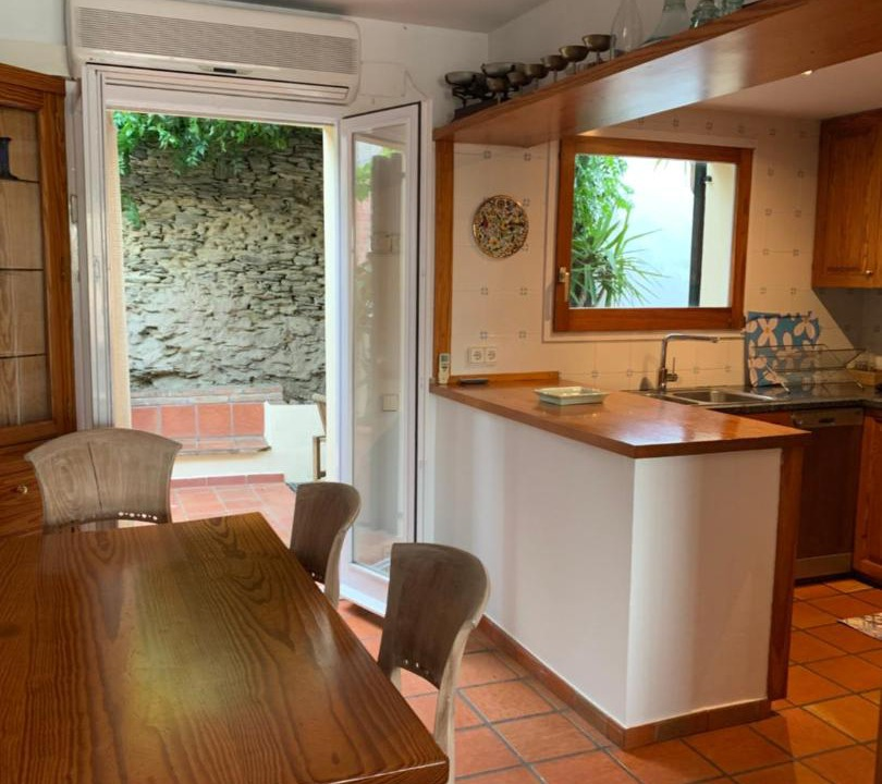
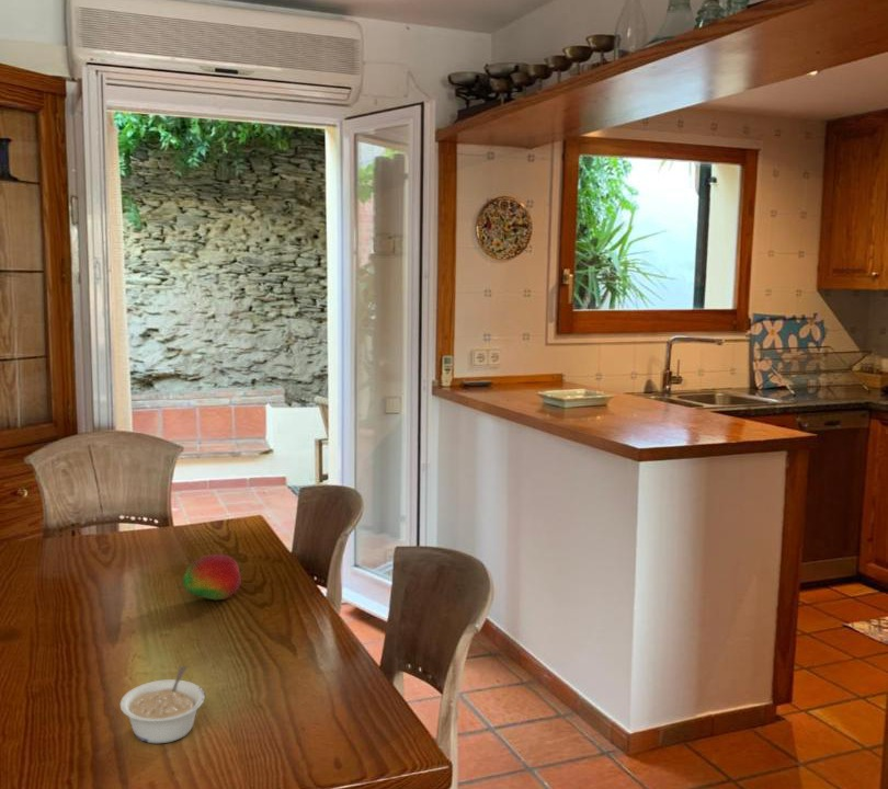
+ legume [119,665,206,744]
+ fruit [182,553,243,601]
